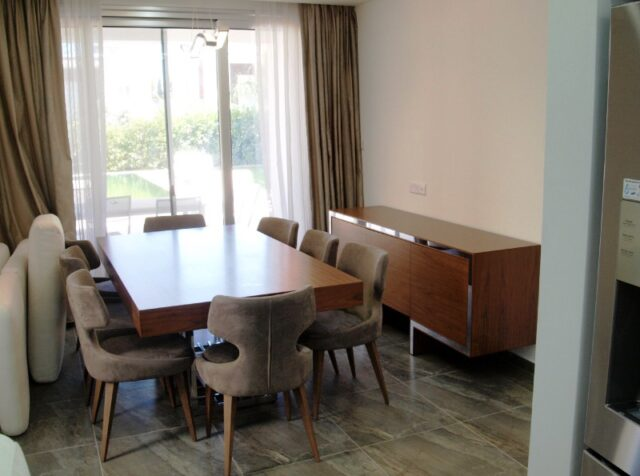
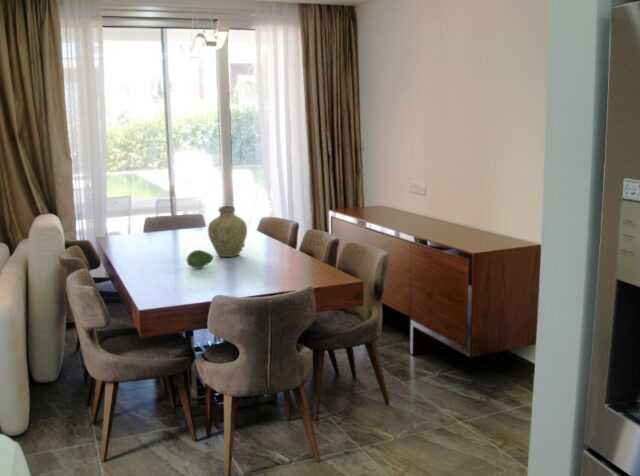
+ fruit [186,249,214,269]
+ vase [207,205,248,258]
